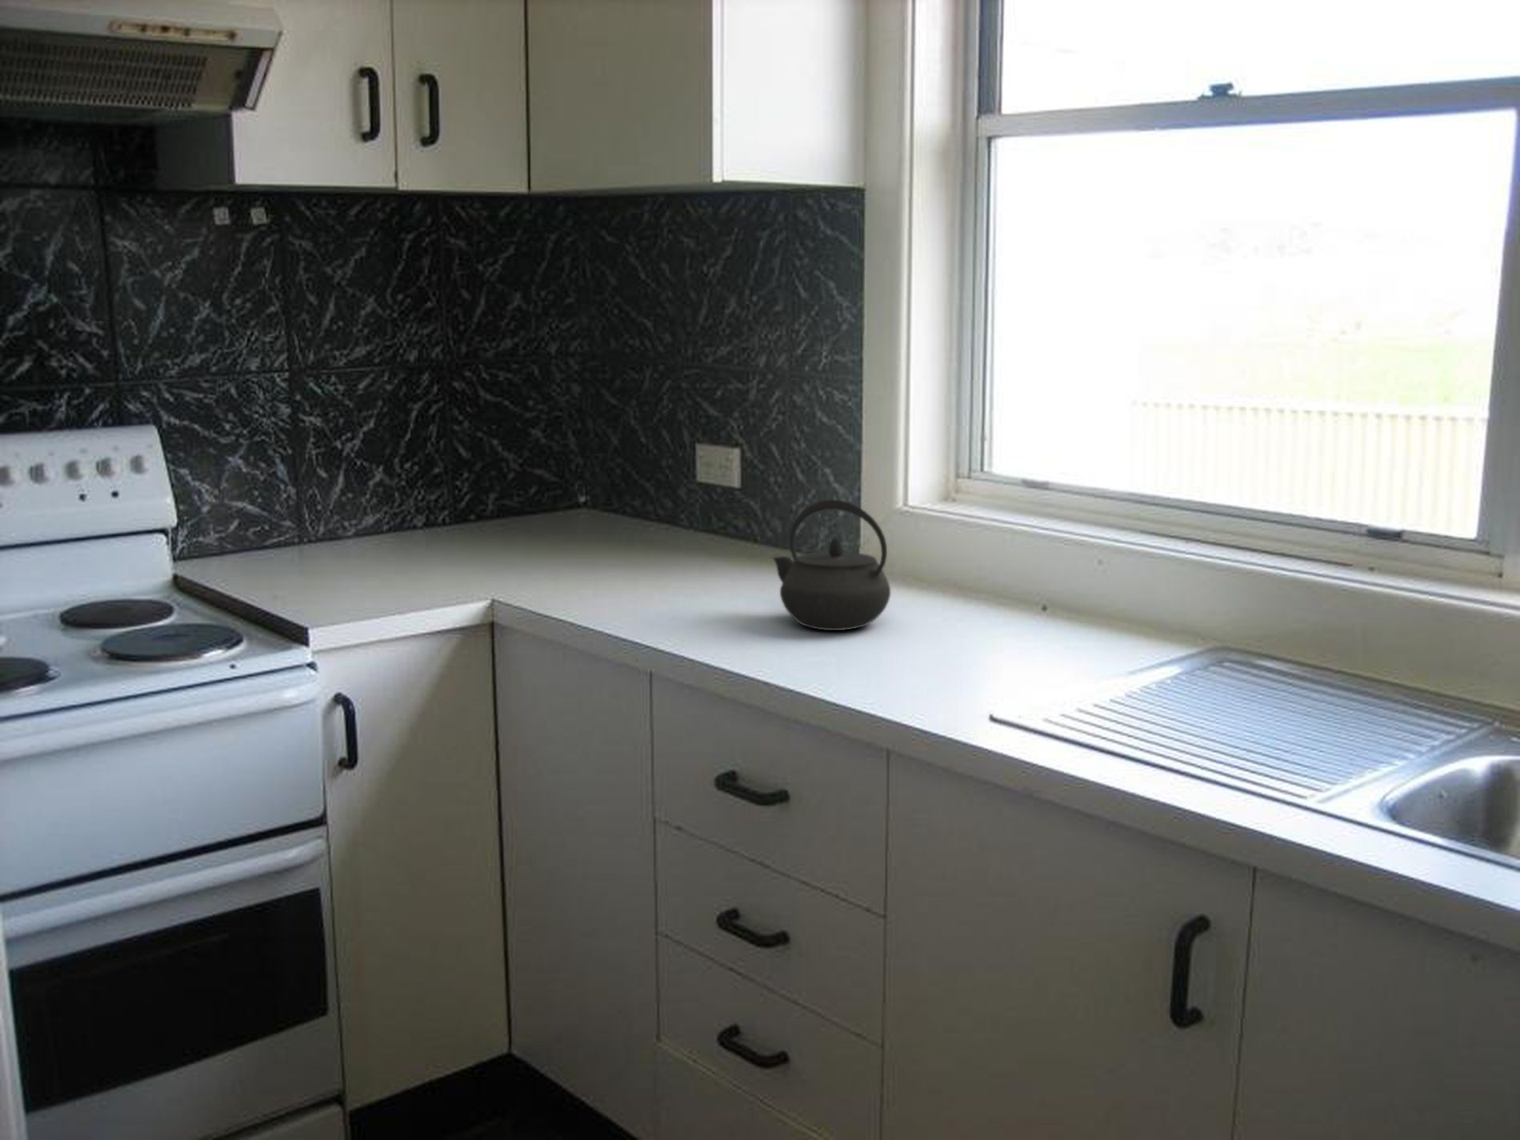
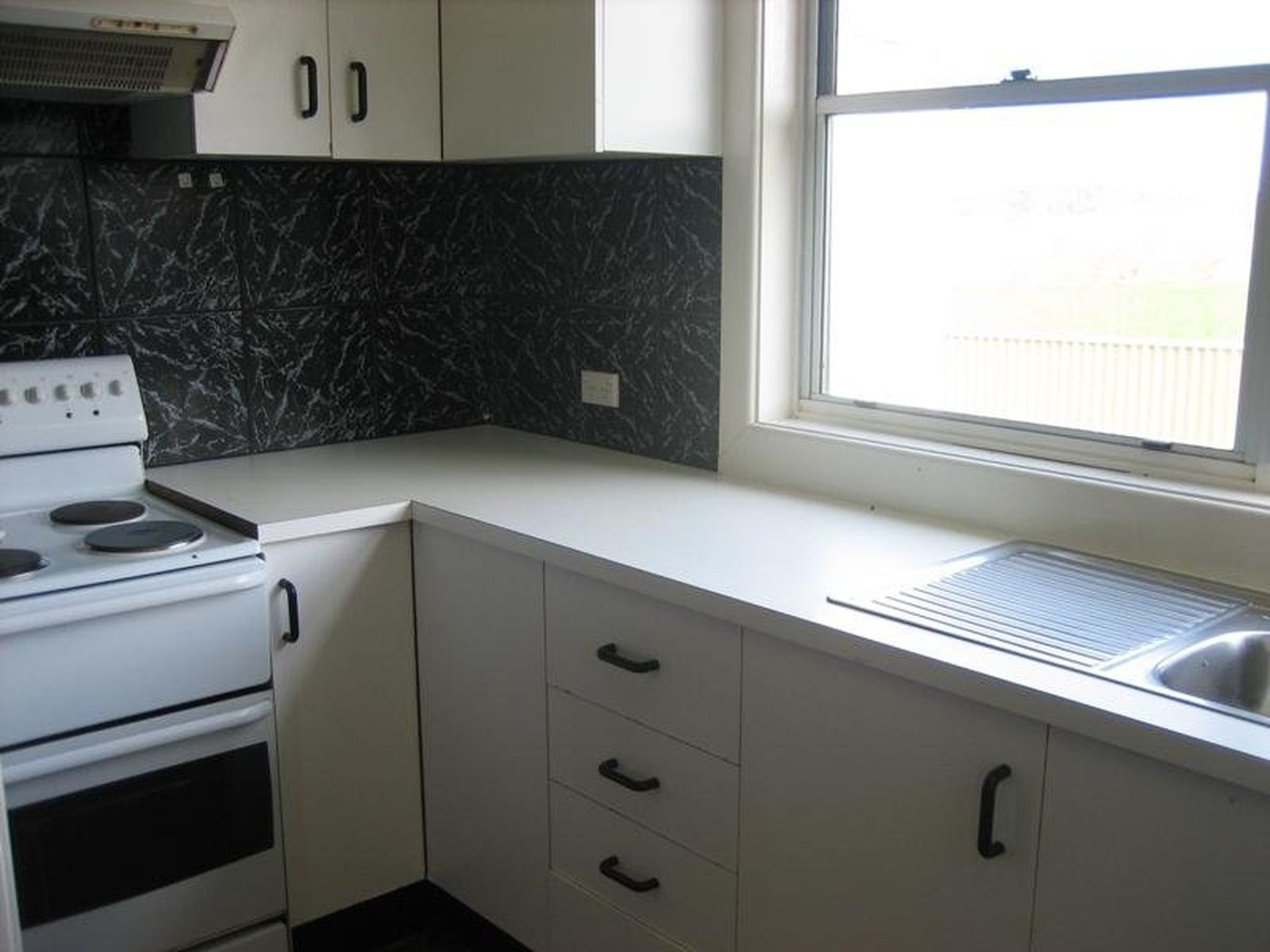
- kettle [773,498,892,631]
